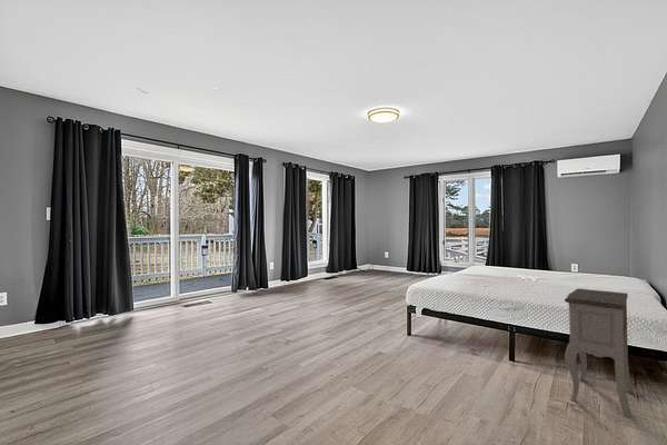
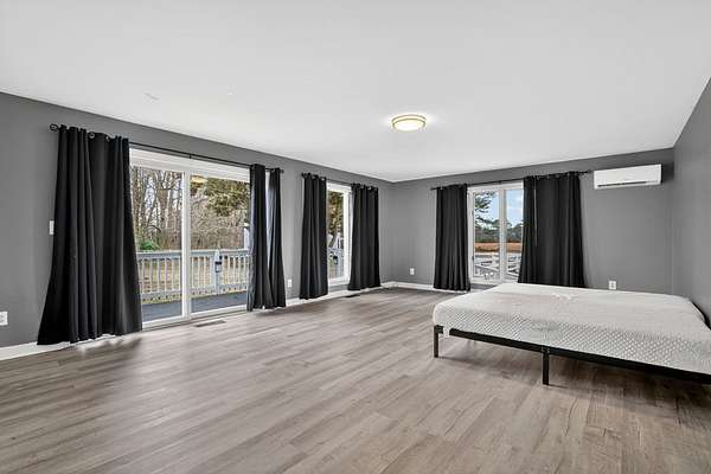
- nightstand [564,287,635,419]
